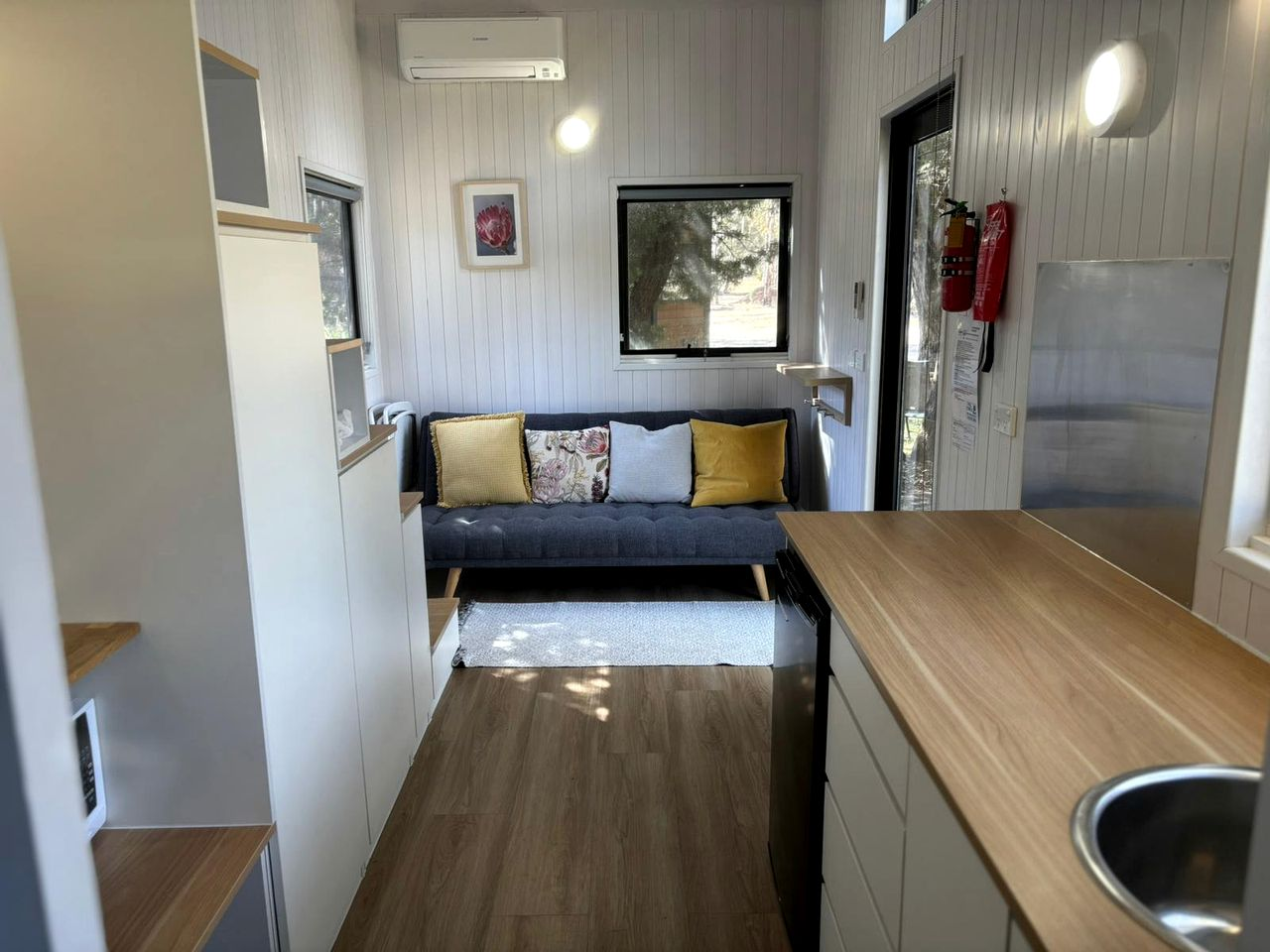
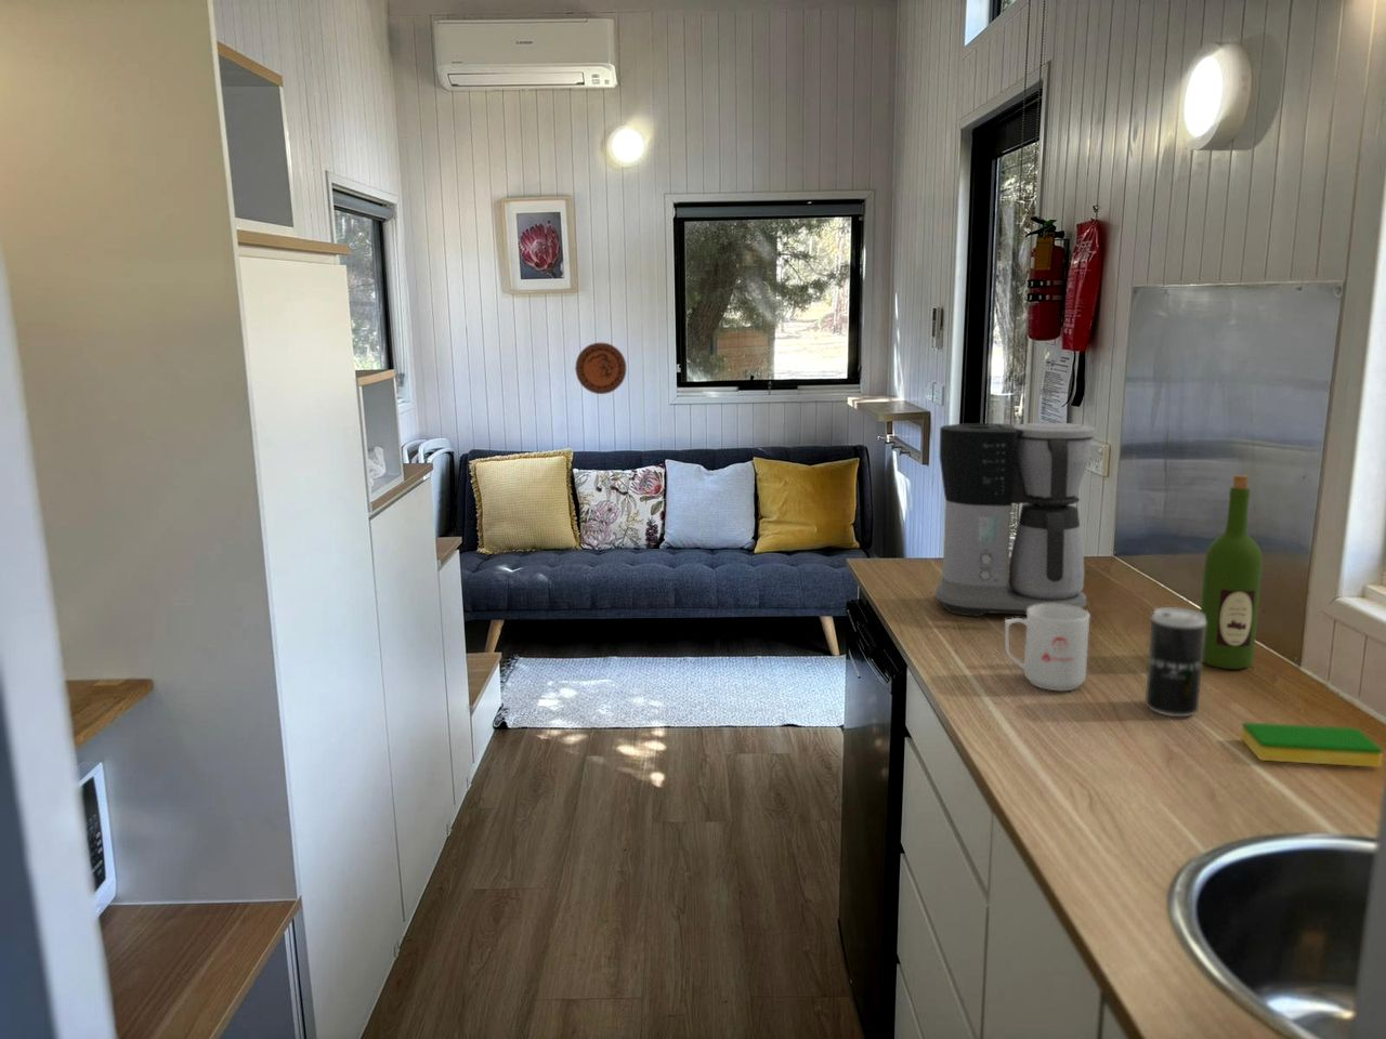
+ coffee maker [933,422,1097,618]
+ mug [1004,604,1090,692]
+ beverage can [1145,606,1206,717]
+ dish sponge [1240,720,1384,768]
+ wine bottle [1199,474,1264,670]
+ decorative plate [574,342,626,395]
